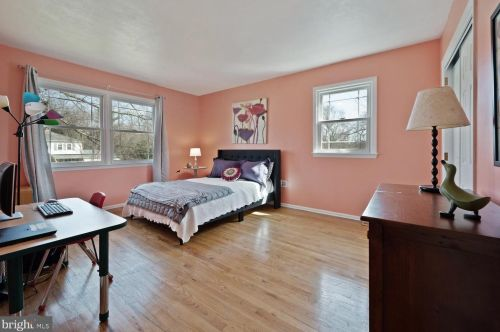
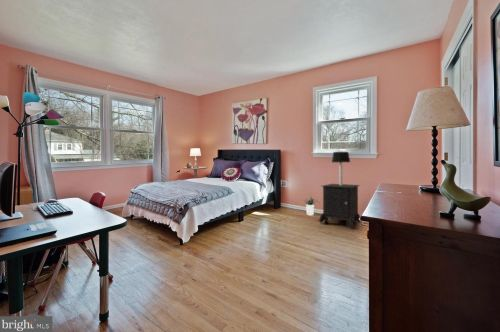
+ nightstand [318,183,362,229]
+ potted plant [303,196,321,216]
+ table lamp [331,151,351,185]
